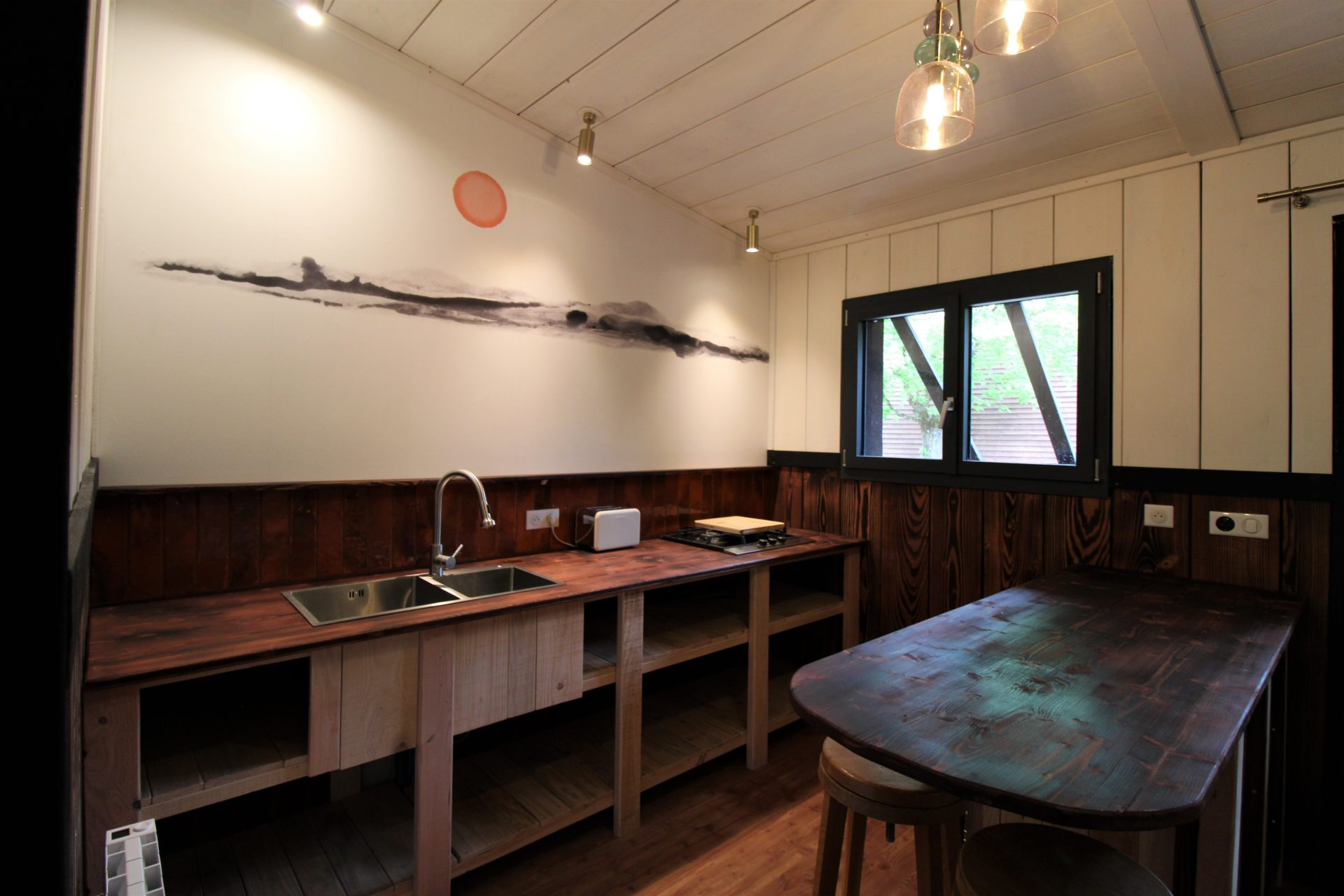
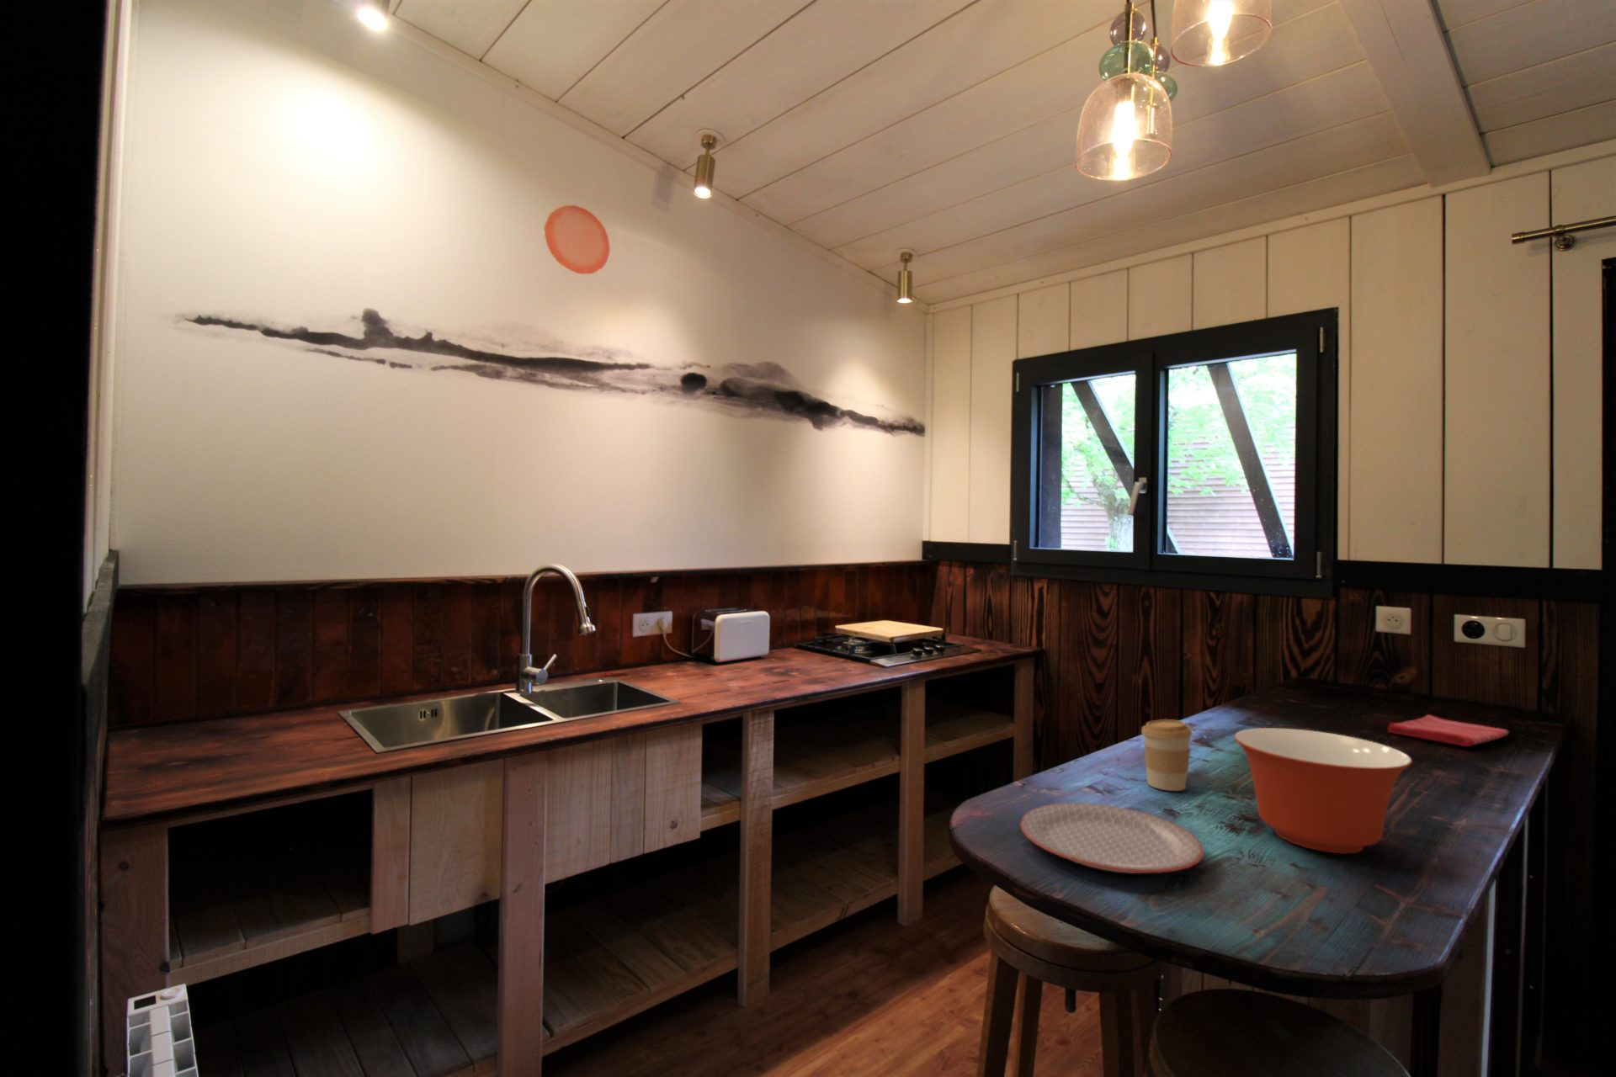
+ dish towel [1386,714,1510,748]
+ coffee cup [1141,719,1194,792]
+ plate [1020,803,1205,874]
+ mixing bowl [1234,727,1413,855]
